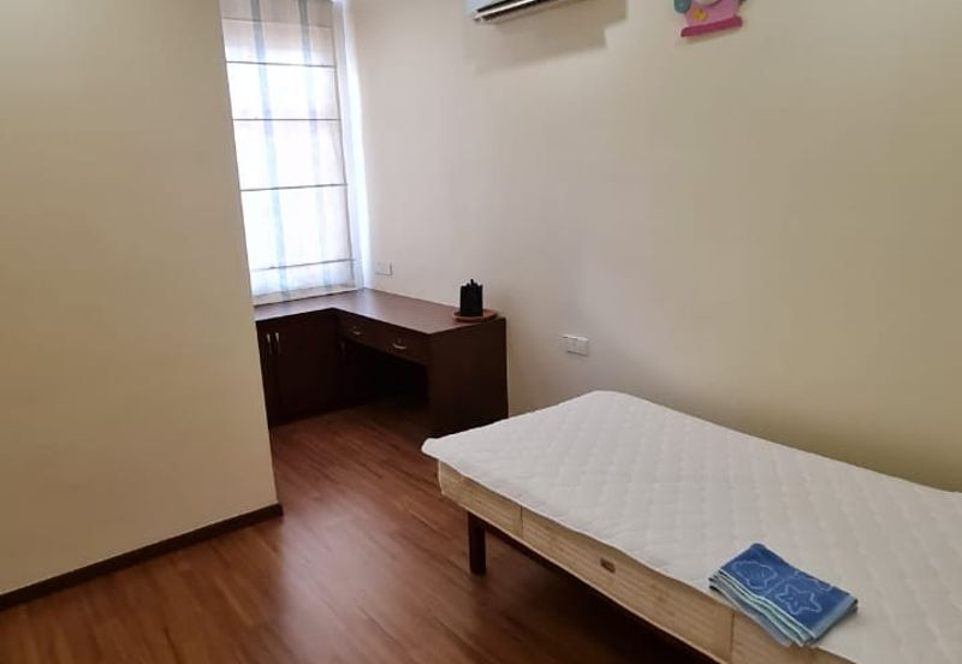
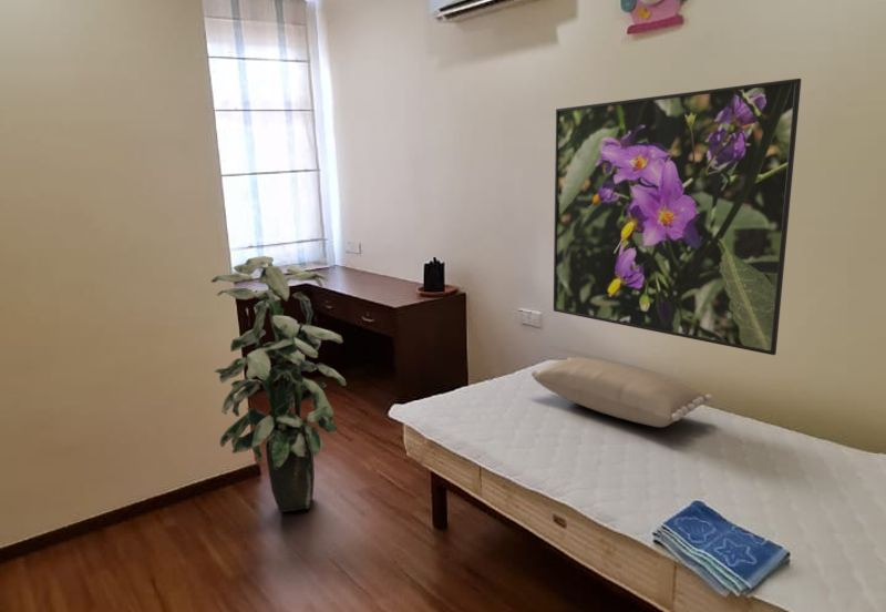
+ indoor plant [210,255,348,513]
+ pillow [530,356,714,428]
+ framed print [553,78,802,356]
